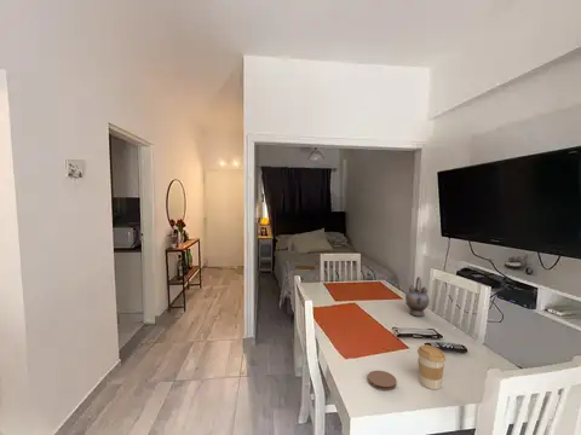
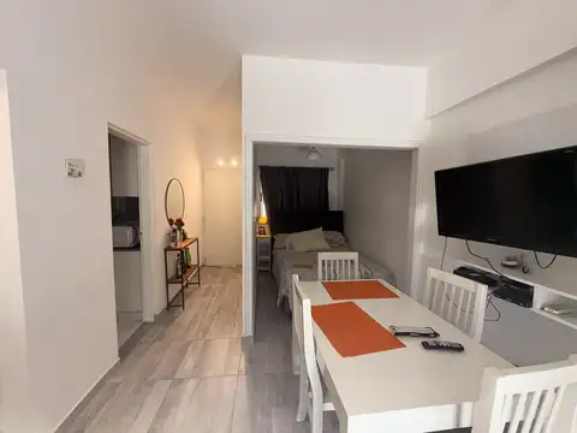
- coffee cup [416,344,447,390]
- teapot [404,276,431,318]
- coaster [367,370,398,392]
